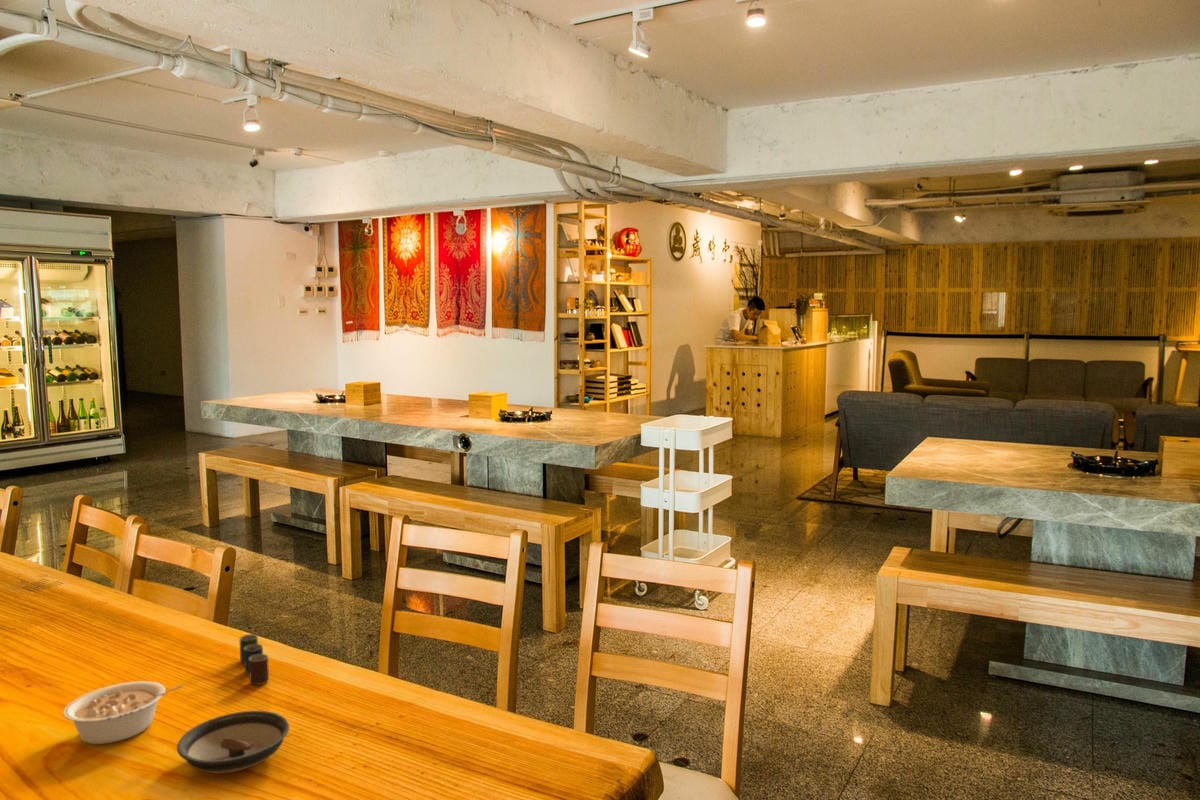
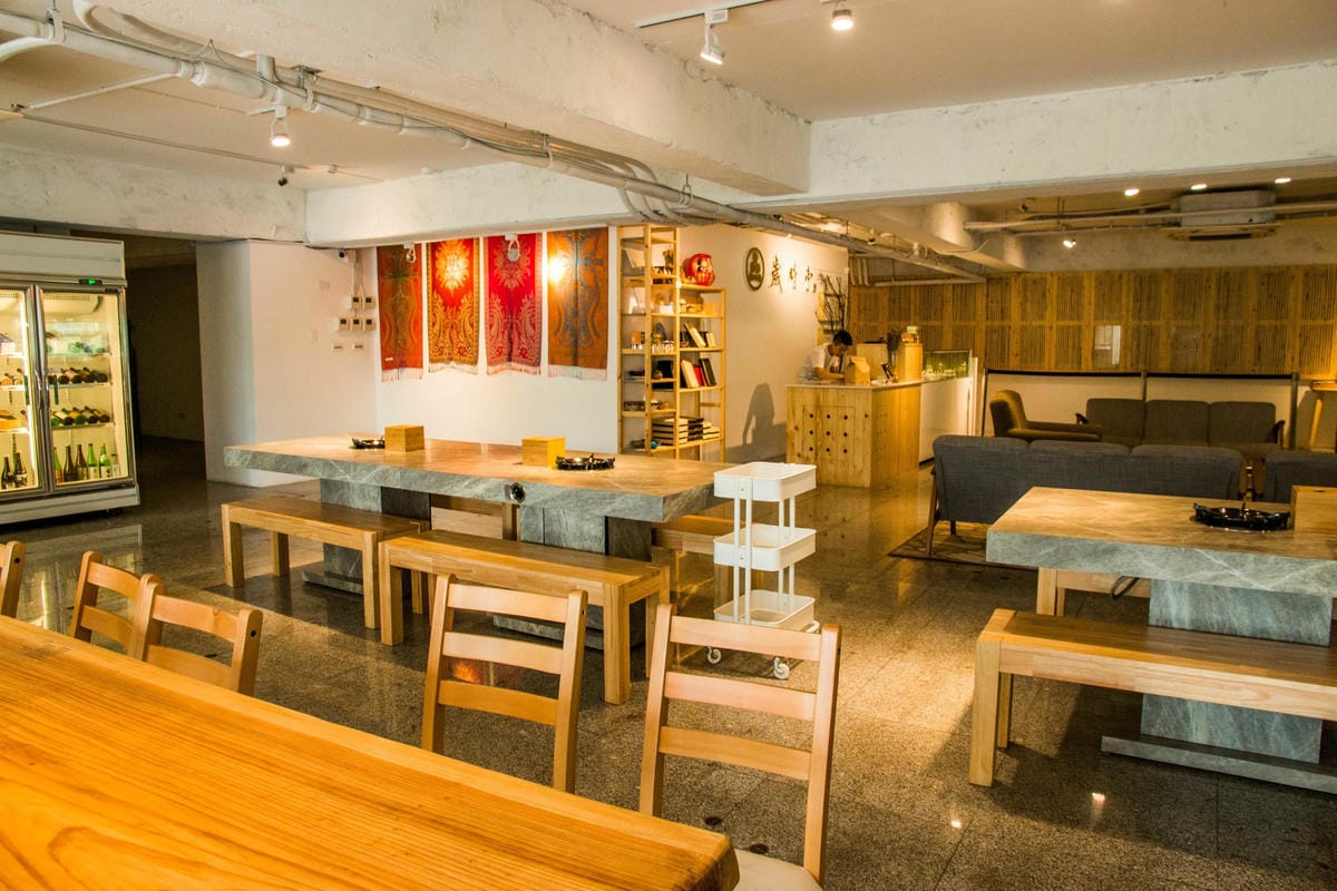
- legume [62,680,185,745]
- cup [238,633,270,686]
- saucer [176,710,290,775]
